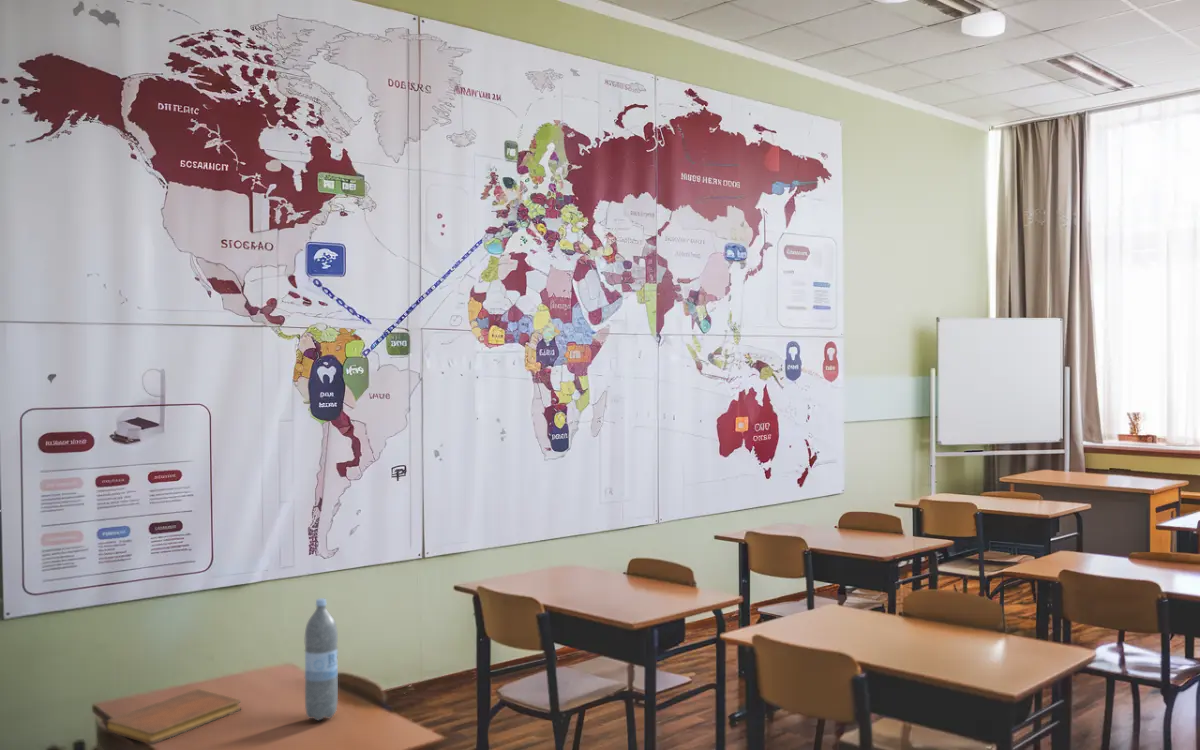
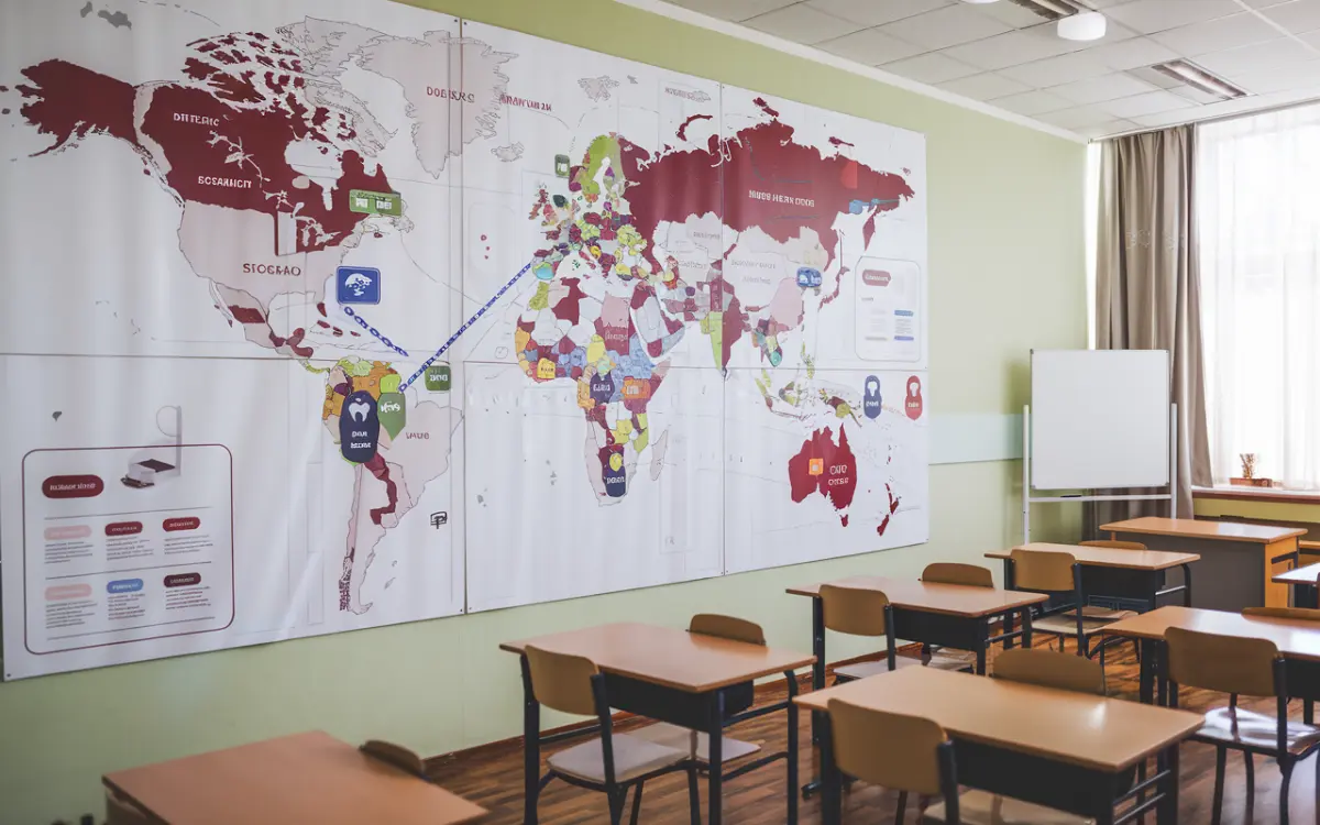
- water bottle [304,597,339,722]
- notebook [104,688,243,745]
